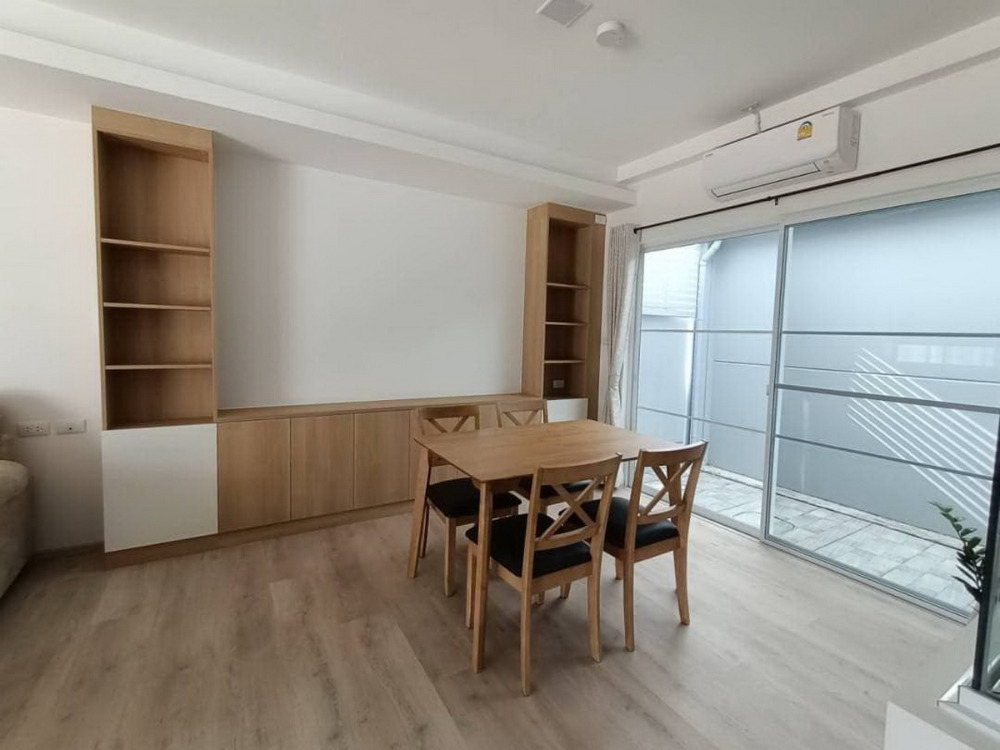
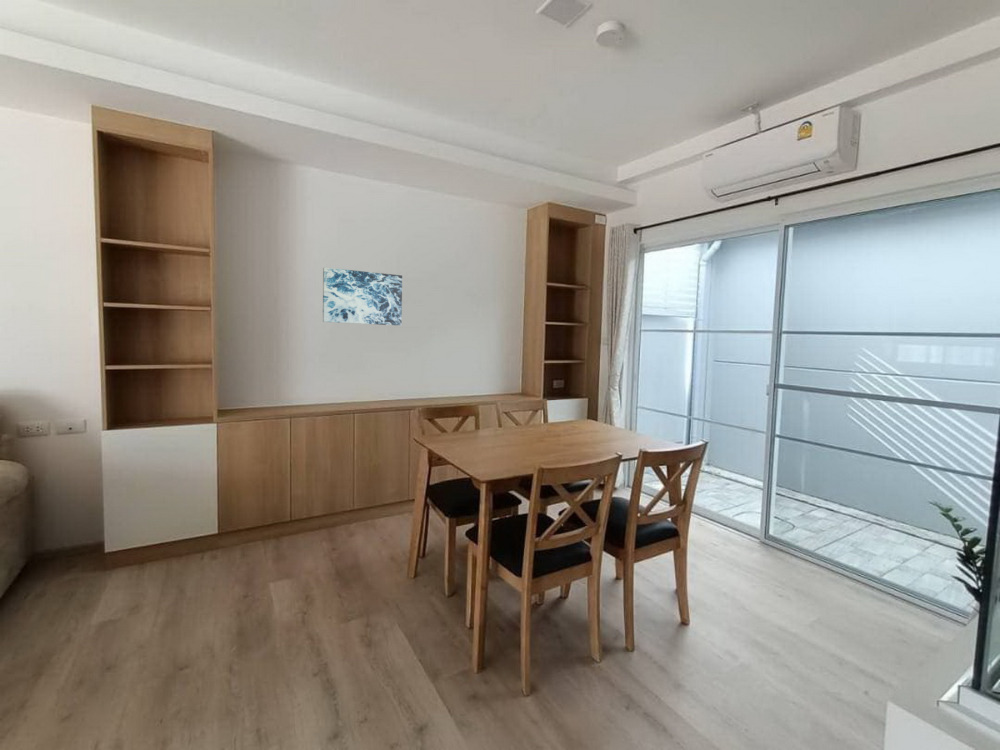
+ wall art [322,267,403,326]
